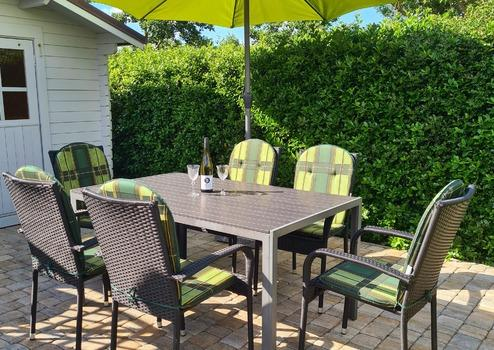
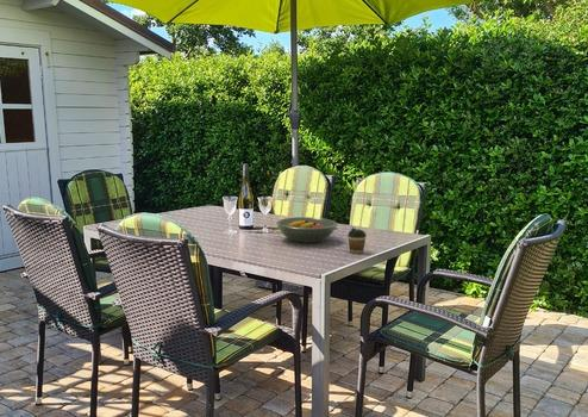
+ coffee cup [346,226,368,255]
+ fruit bowl [275,216,338,244]
